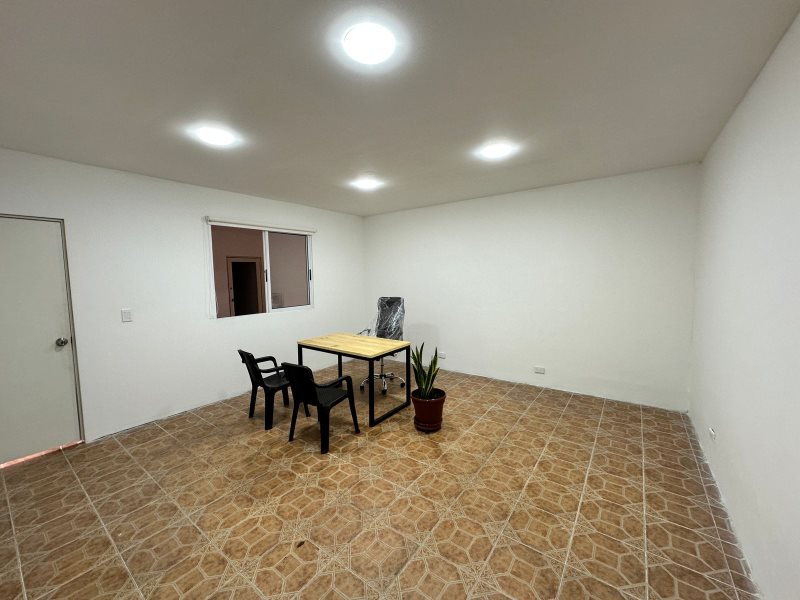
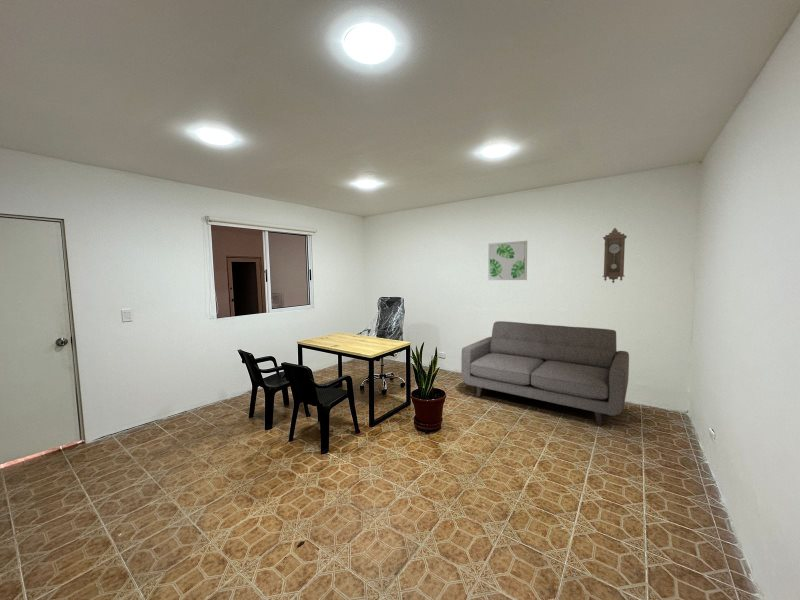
+ sofa [461,320,630,427]
+ wall art [487,240,528,281]
+ pendulum clock [602,227,628,284]
